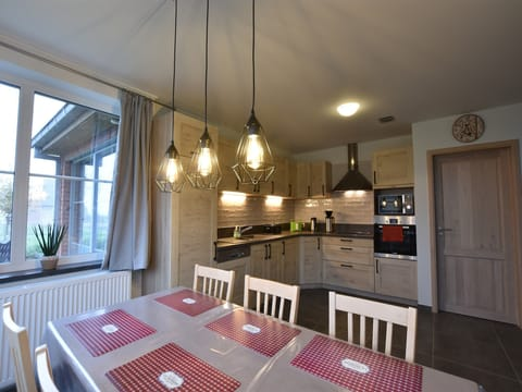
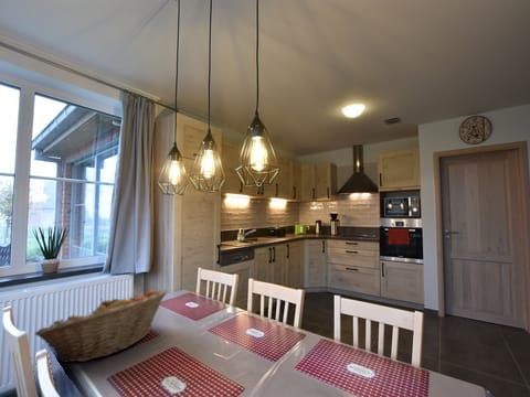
+ fruit basket [34,289,169,364]
